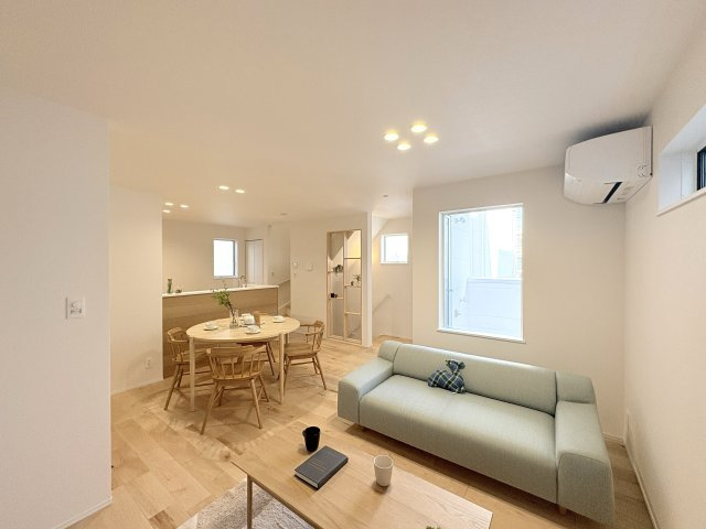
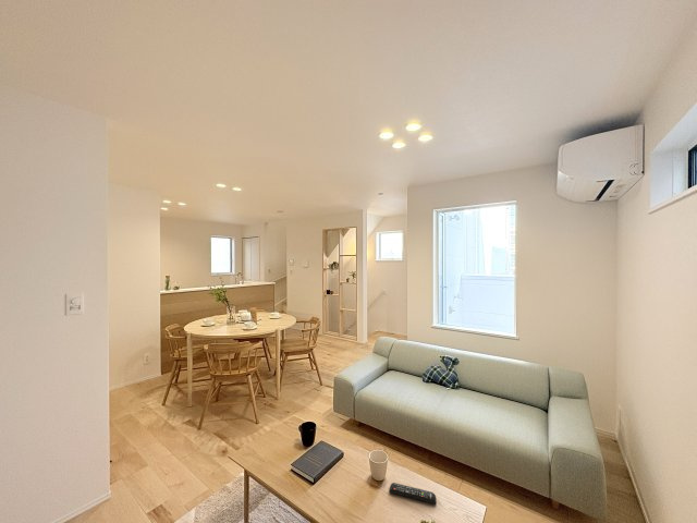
+ remote control [388,482,437,506]
